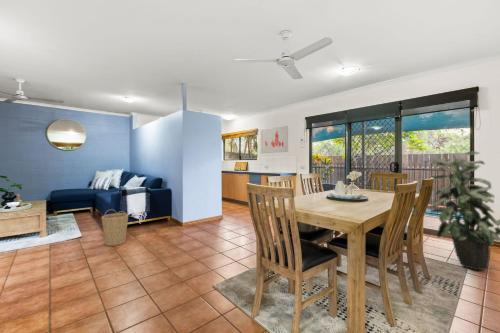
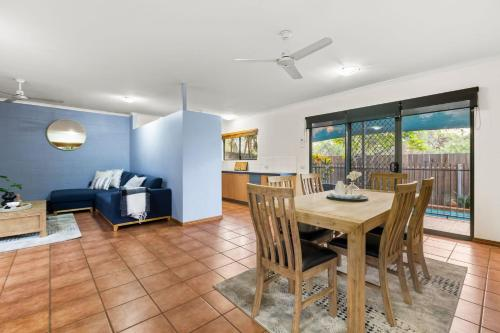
- wall art [260,125,289,154]
- basket [100,208,129,247]
- indoor plant [424,150,500,271]
